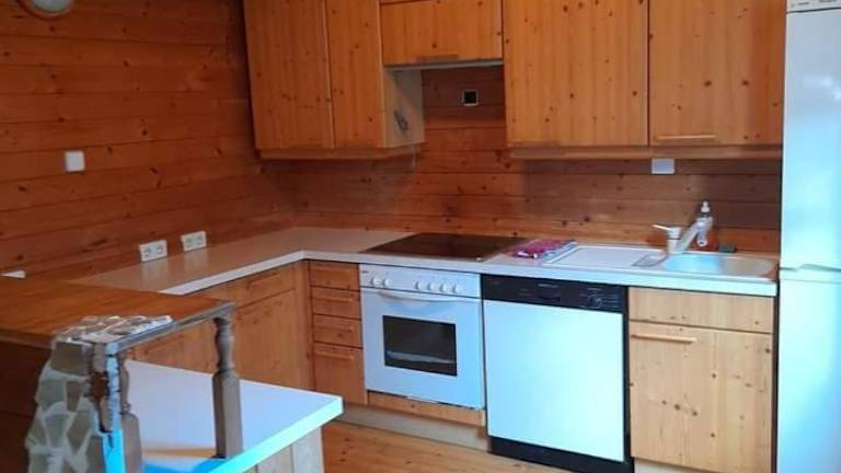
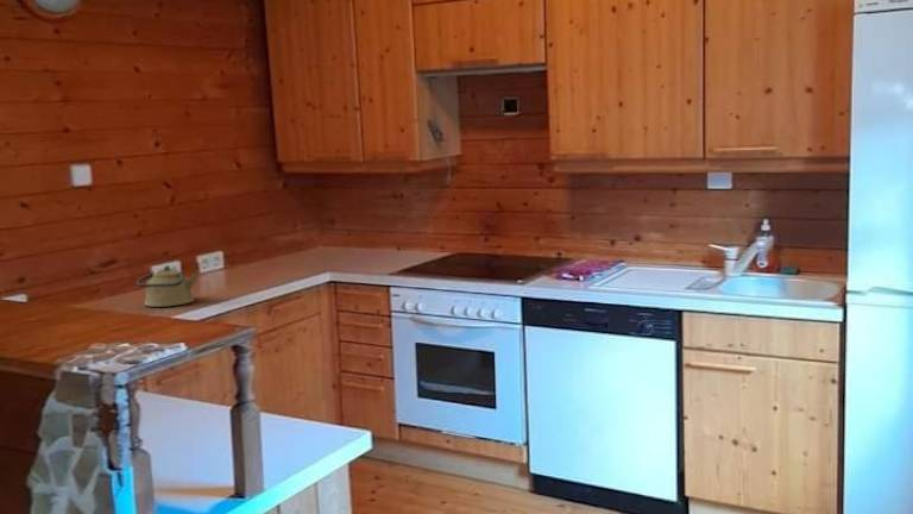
+ kettle [136,264,201,308]
